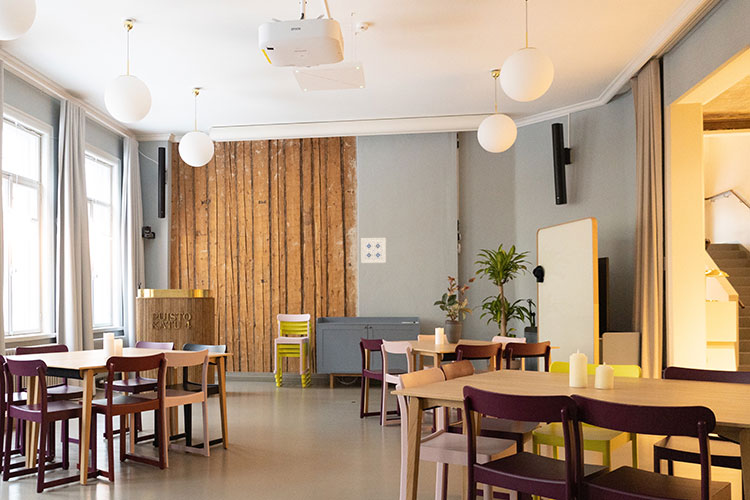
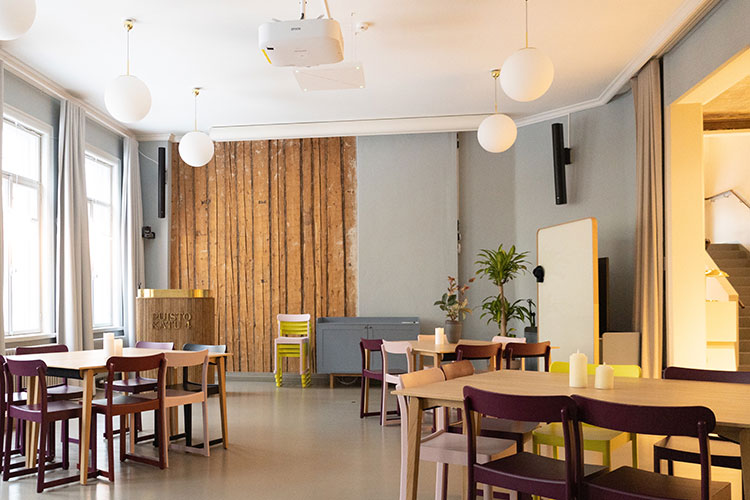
- wall art [360,237,387,264]
